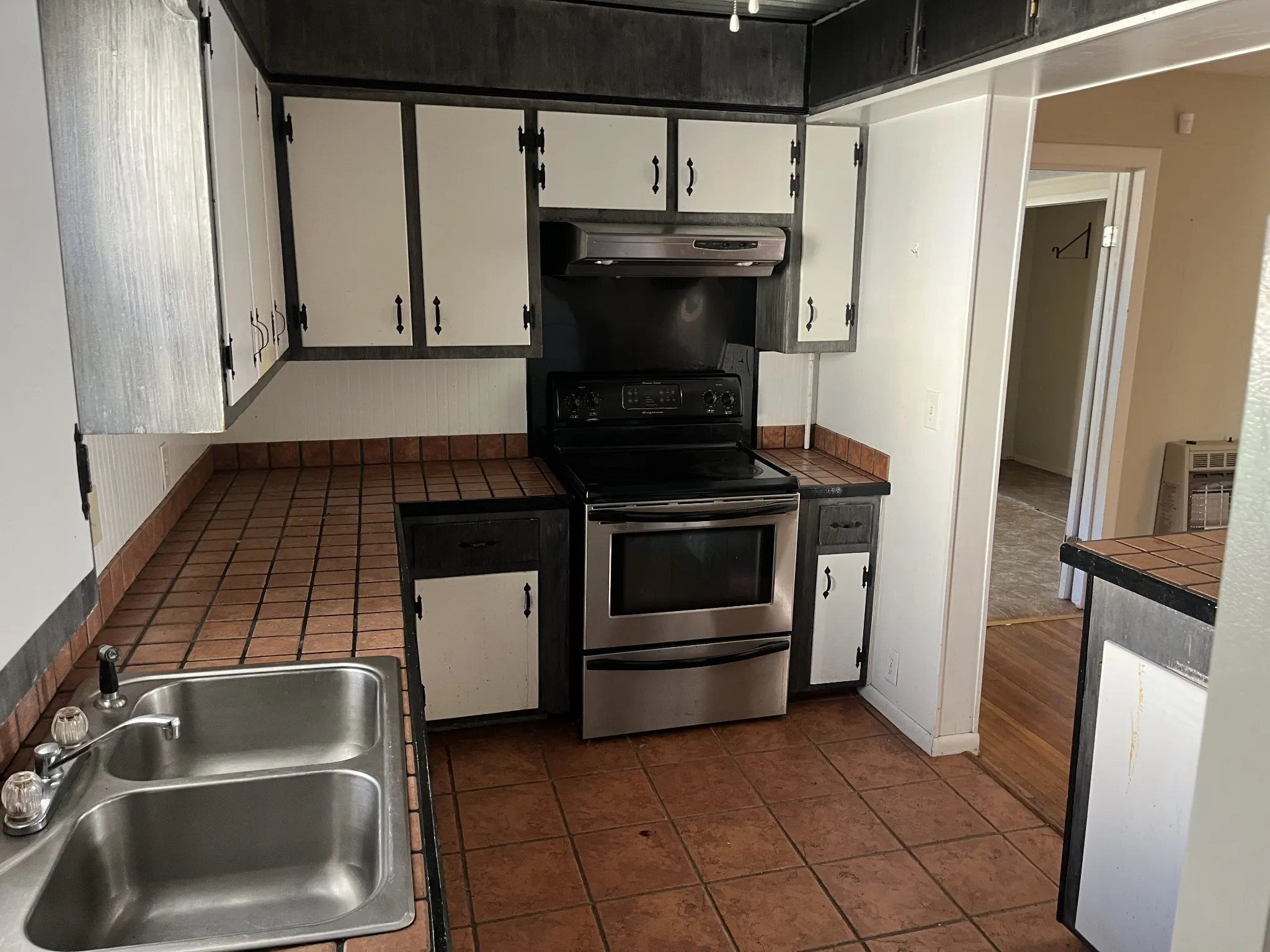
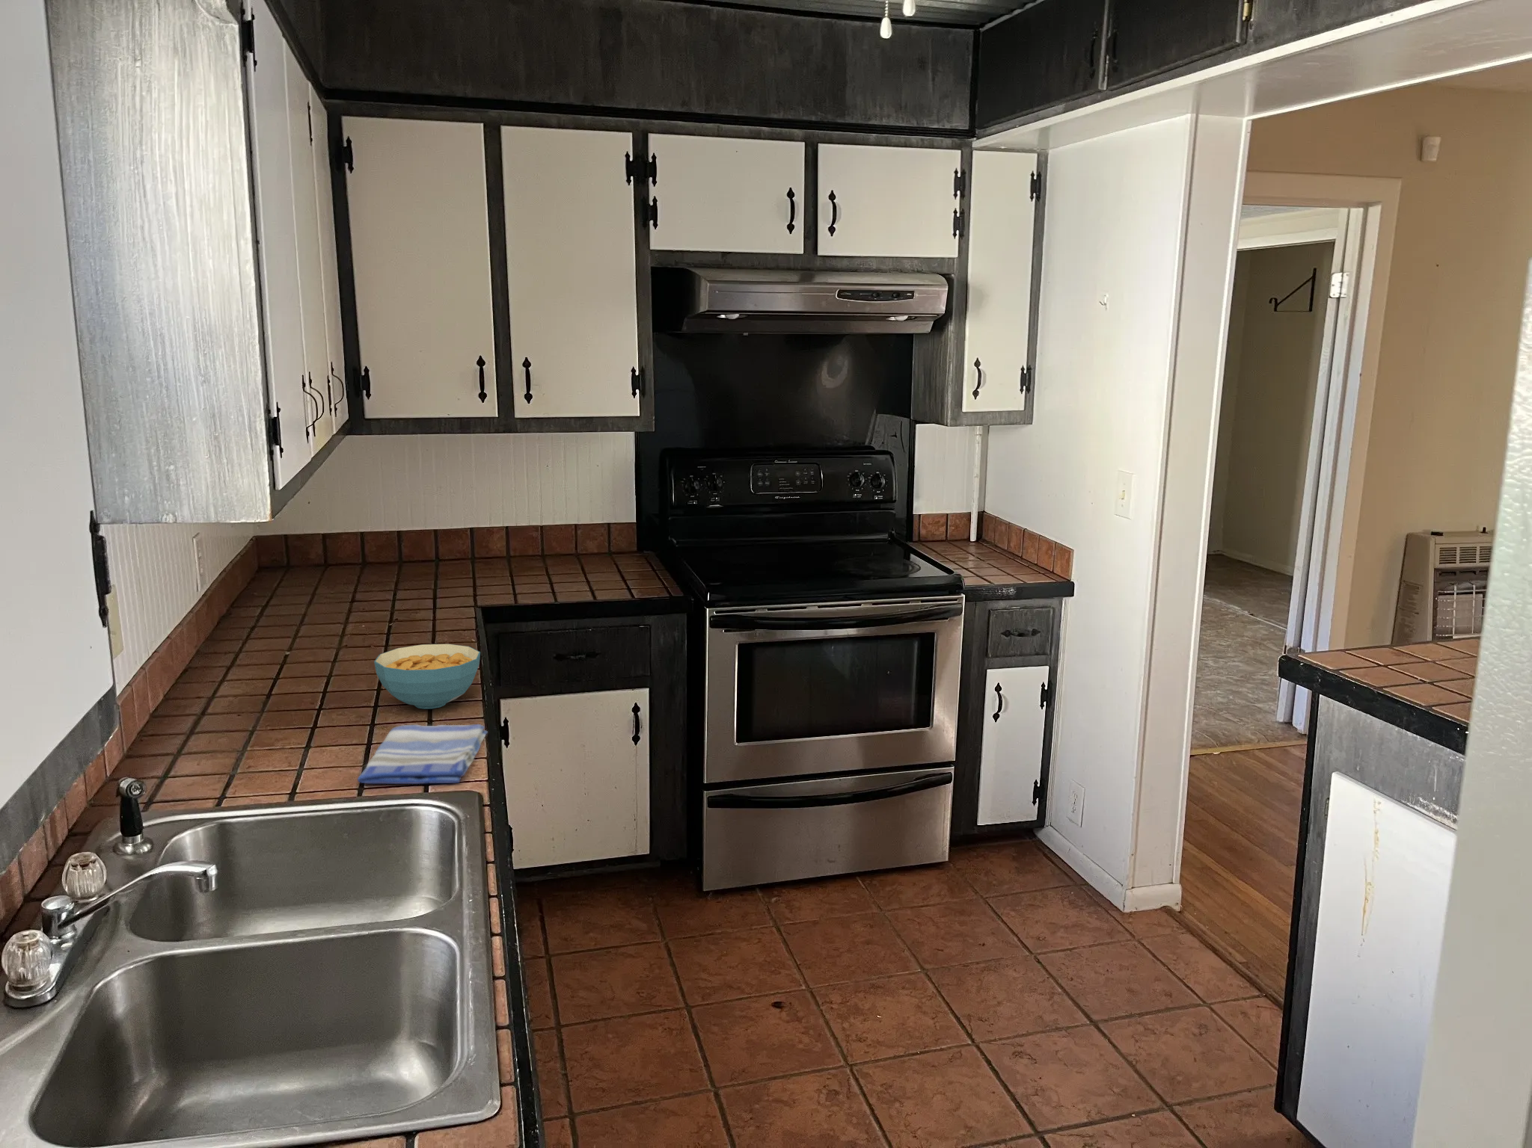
+ dish towel [357,724,489,785]
+ cereal bowl [373,644,481,709]
